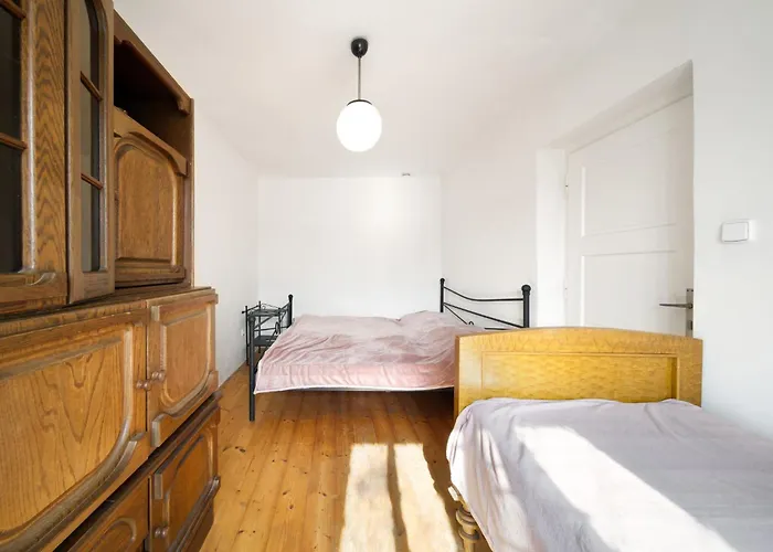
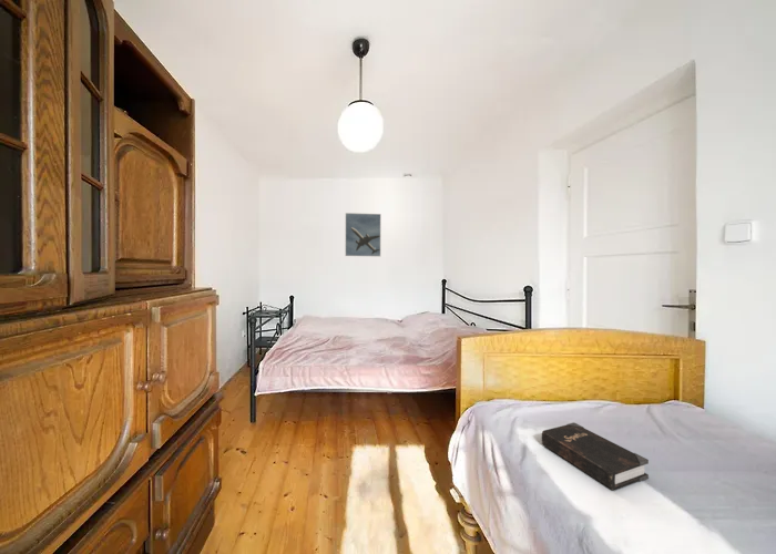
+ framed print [344,212,382,258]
+ hardback book [541,421,650,492]
